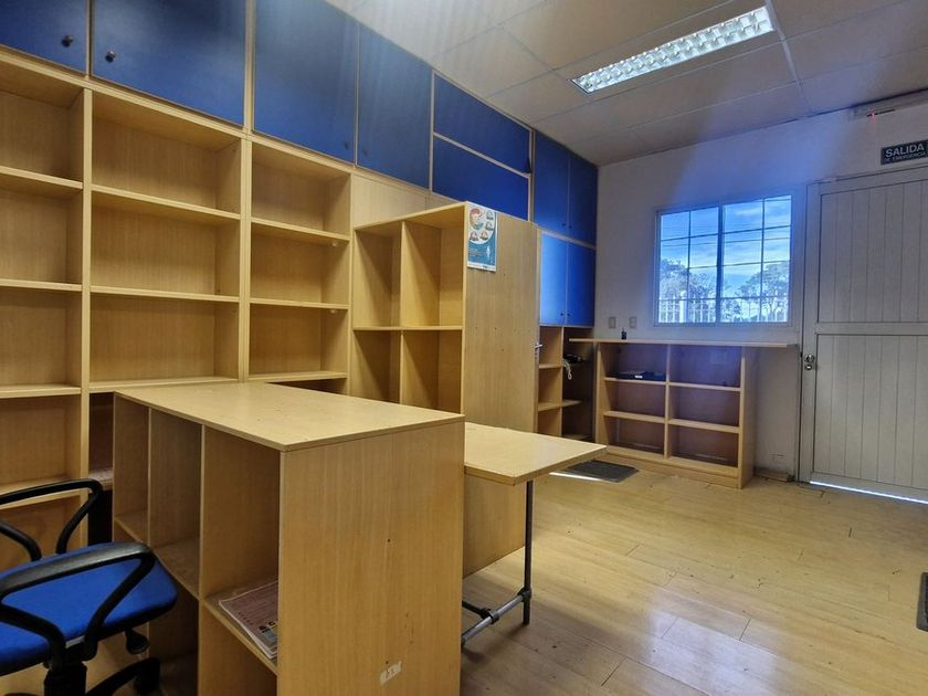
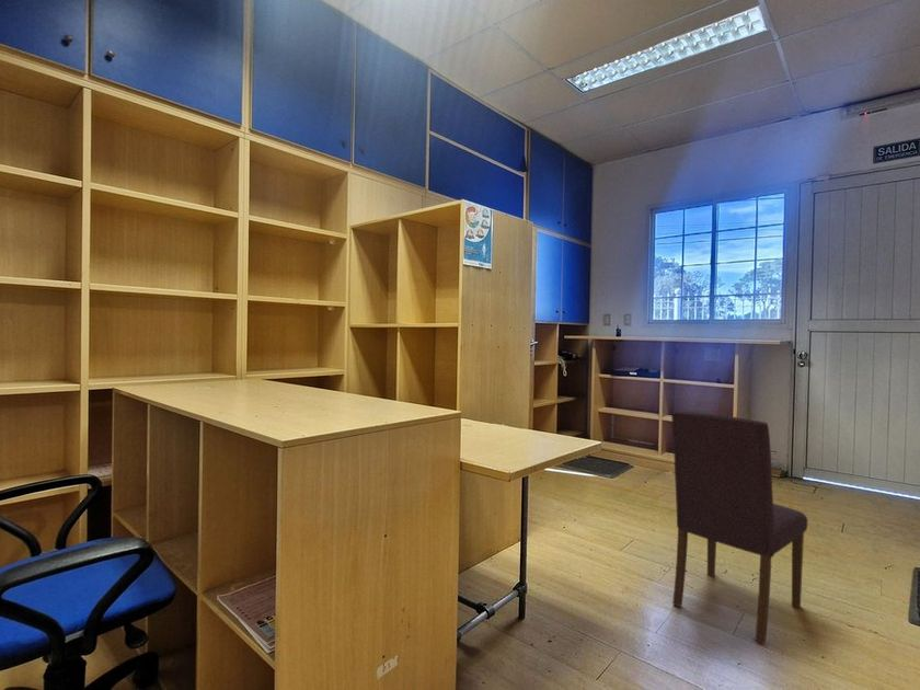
+ dining chair [670,410,808,645]
